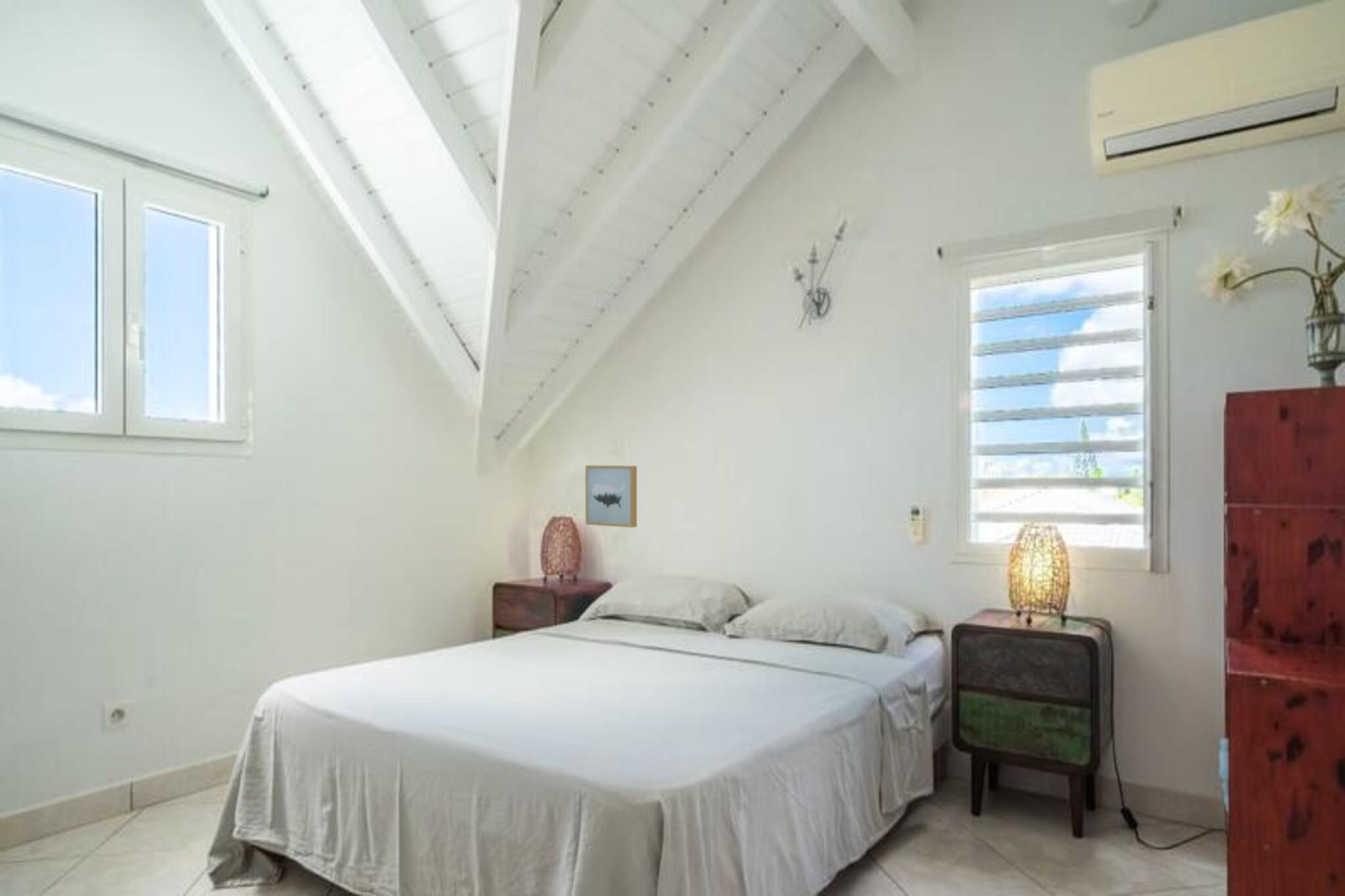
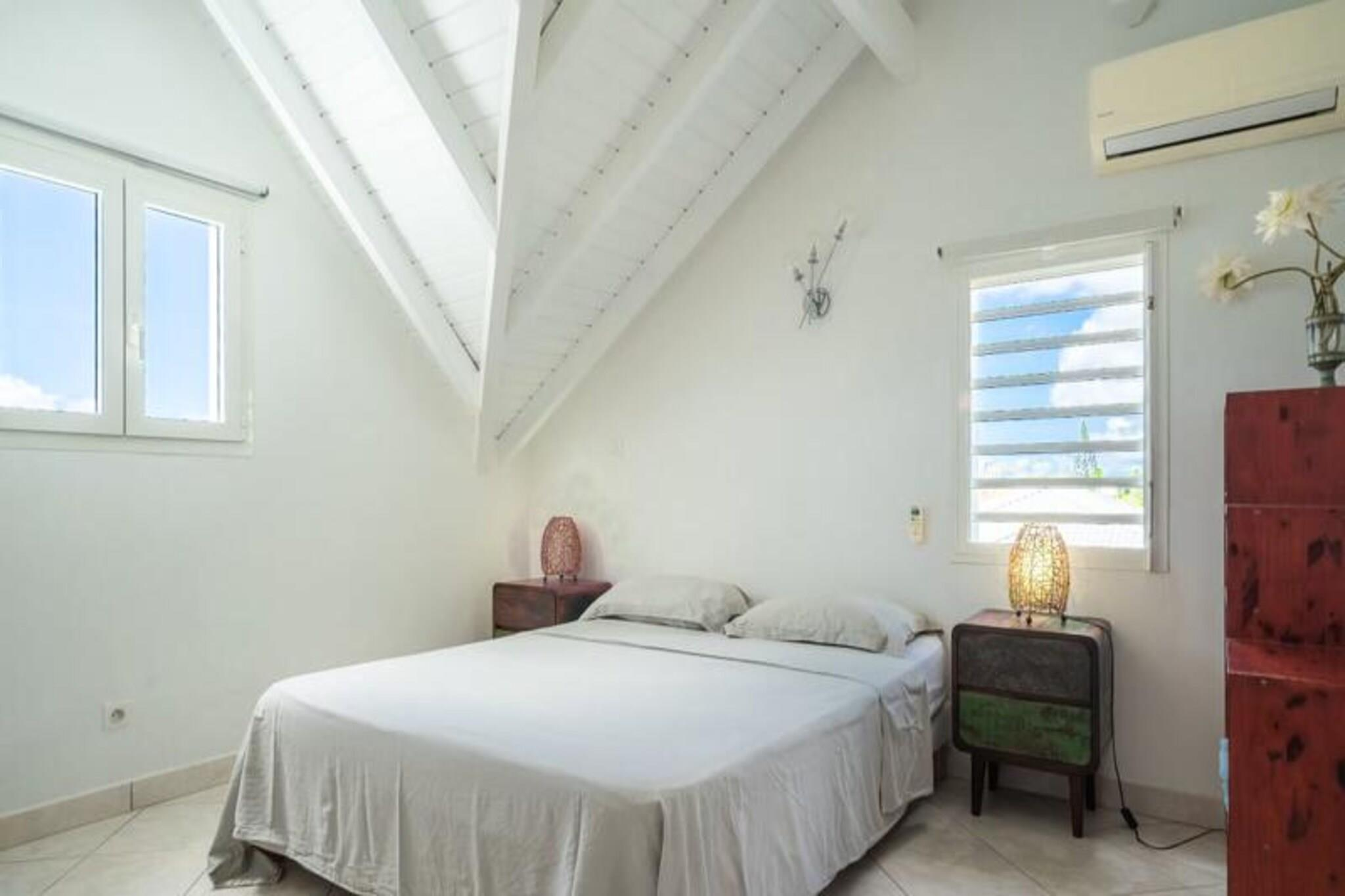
- wall art [584,465,638,528]
